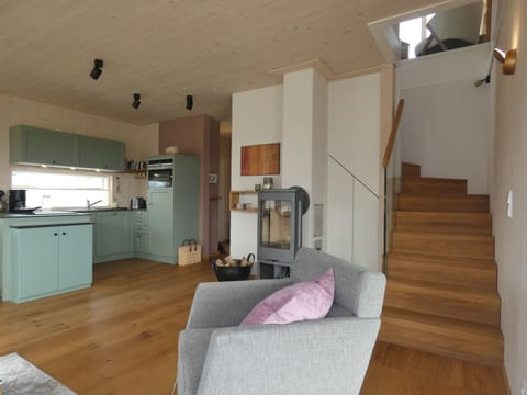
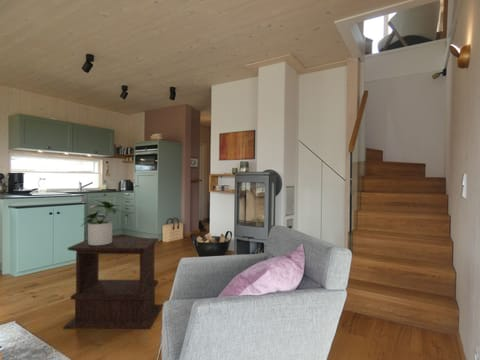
+ side table [62,237,164,330]
+ potted plant [81,199,124,246]
